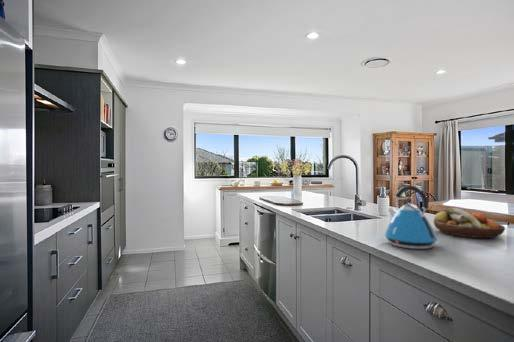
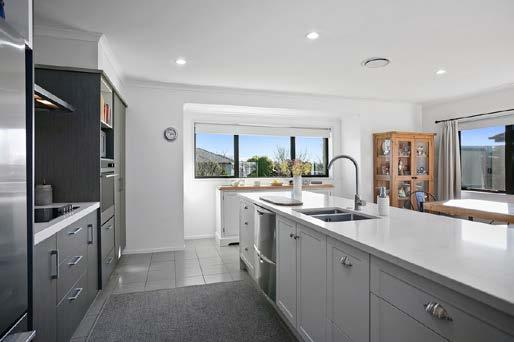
- fruit bowl [433,207,506,239]
- kettle [384,184,440,250]
